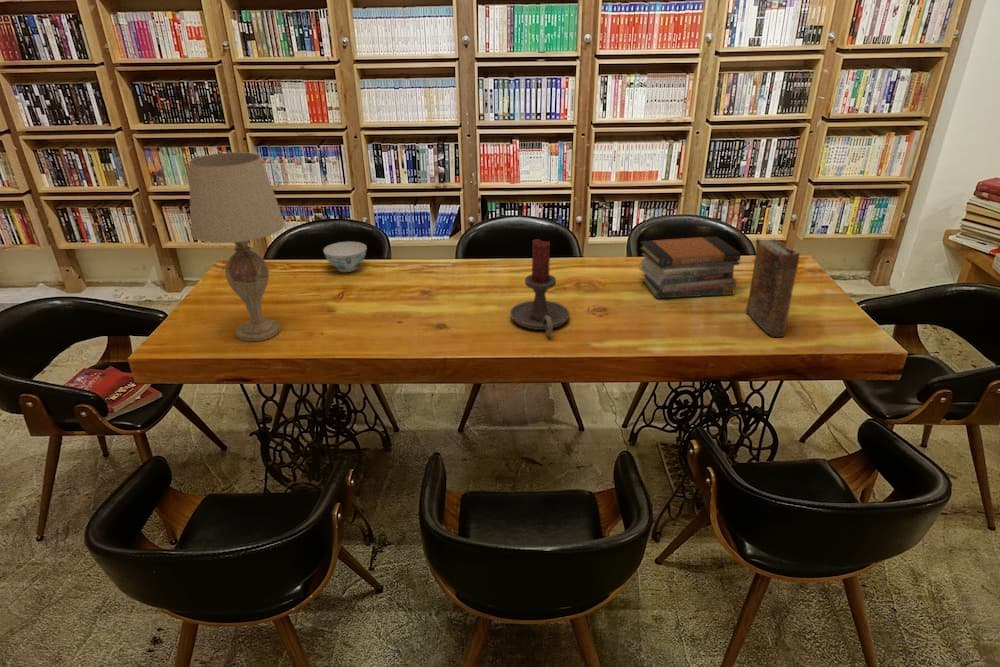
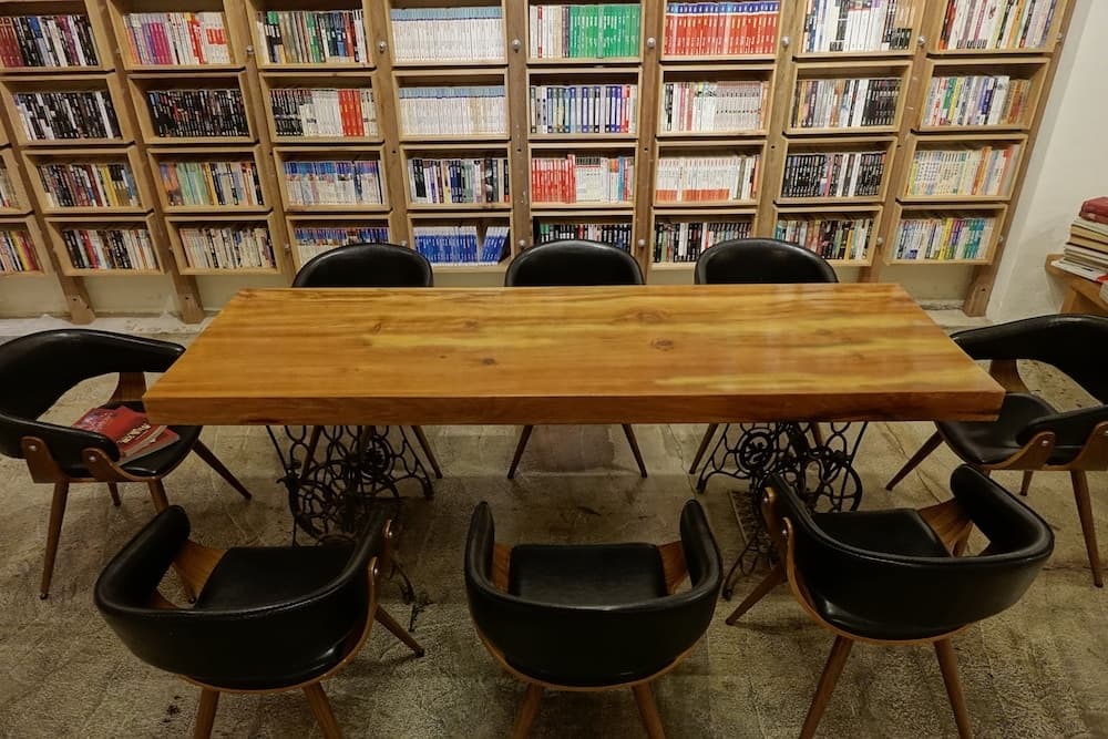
- book [745,237,802,338]
- table lamp [188,151,286,342]
- chinaware [322,241,368,273]
- book stack [638,235,742,300]
- candle holder [509,238,571,335]
